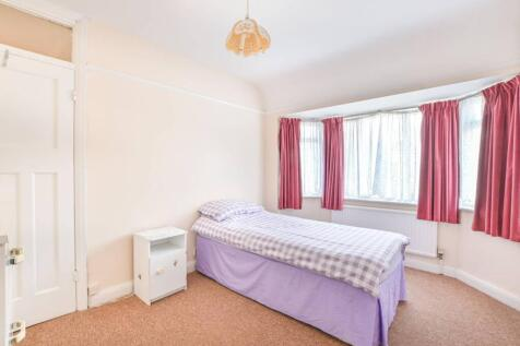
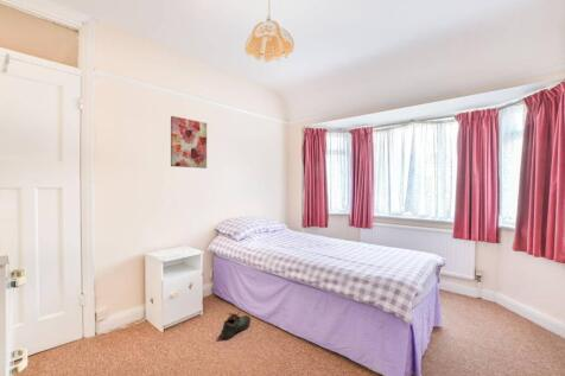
+ wall art [170,115,208,170]
+ shoe [220,310,252,340]
